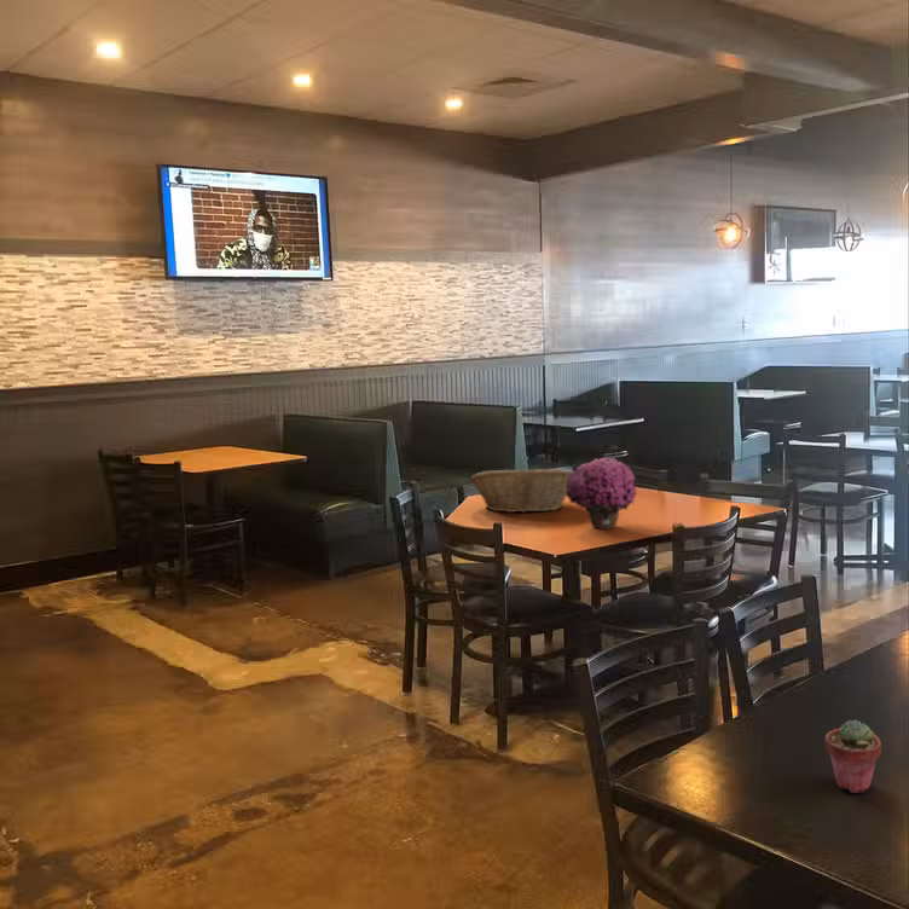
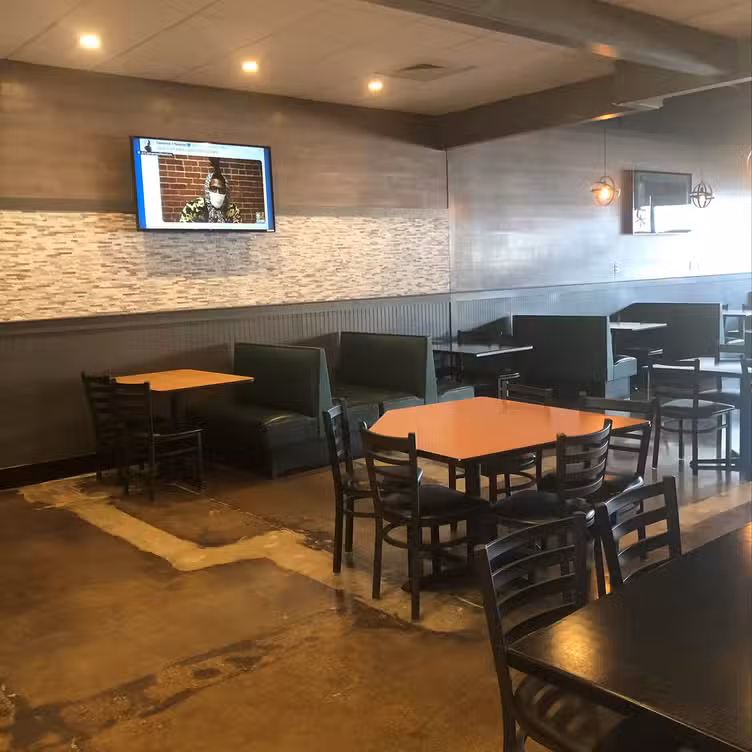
- potted succulent [823,718,882,794]
- fruit basket [469,467,573,514]
- flower [566,456,638,531]
